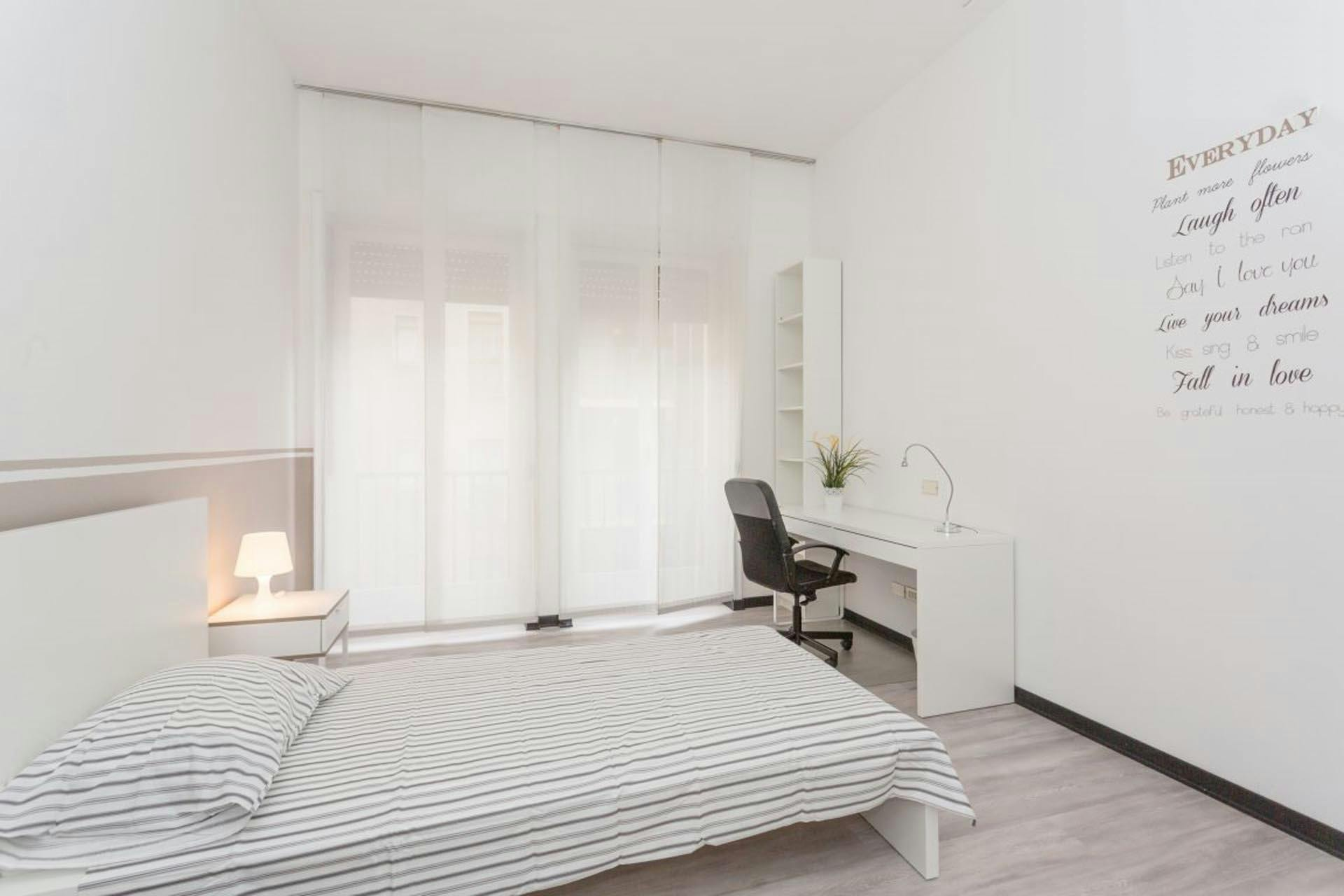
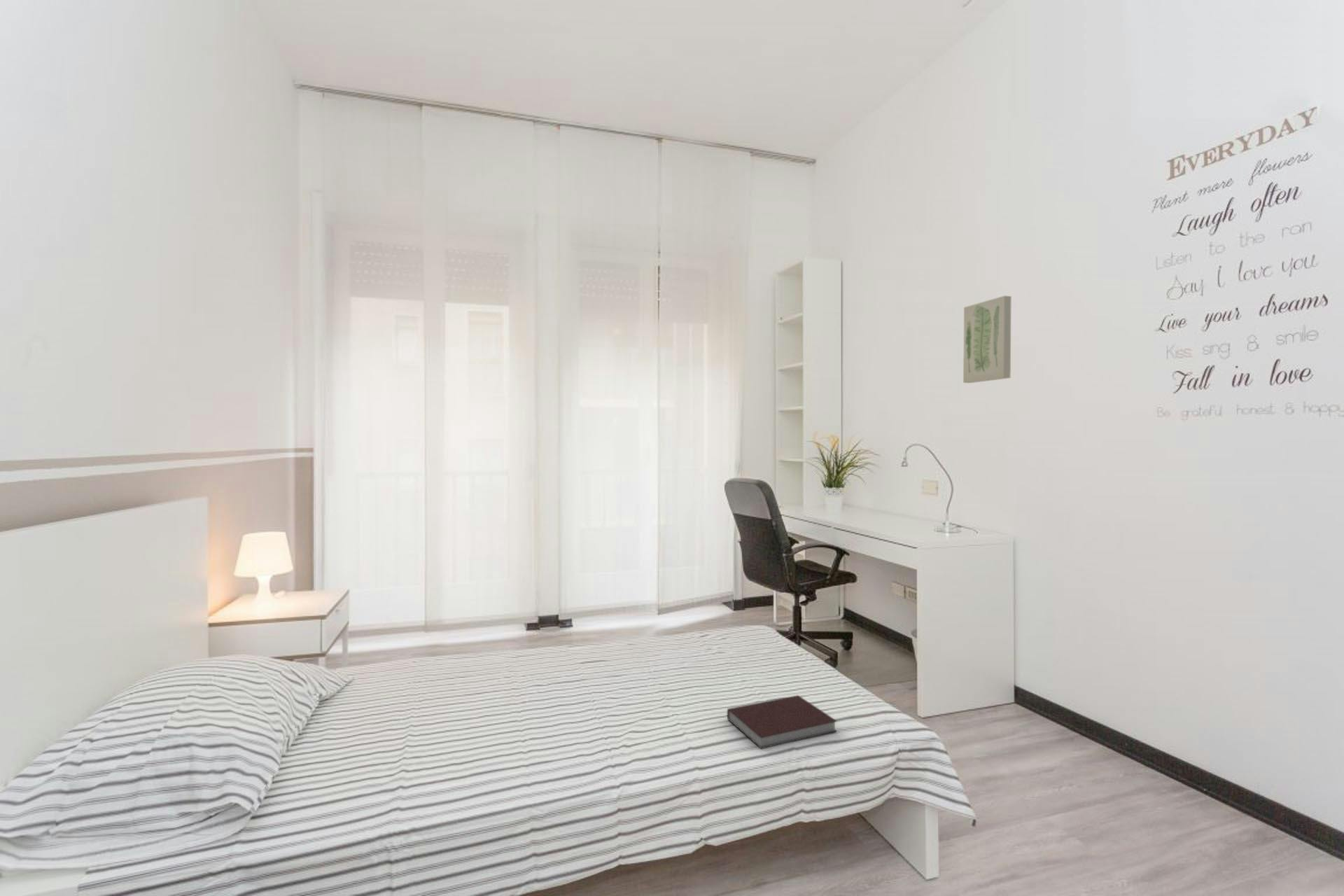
+ wall art [963,295,1012,384]
+ notebook [727,694,838,749]
